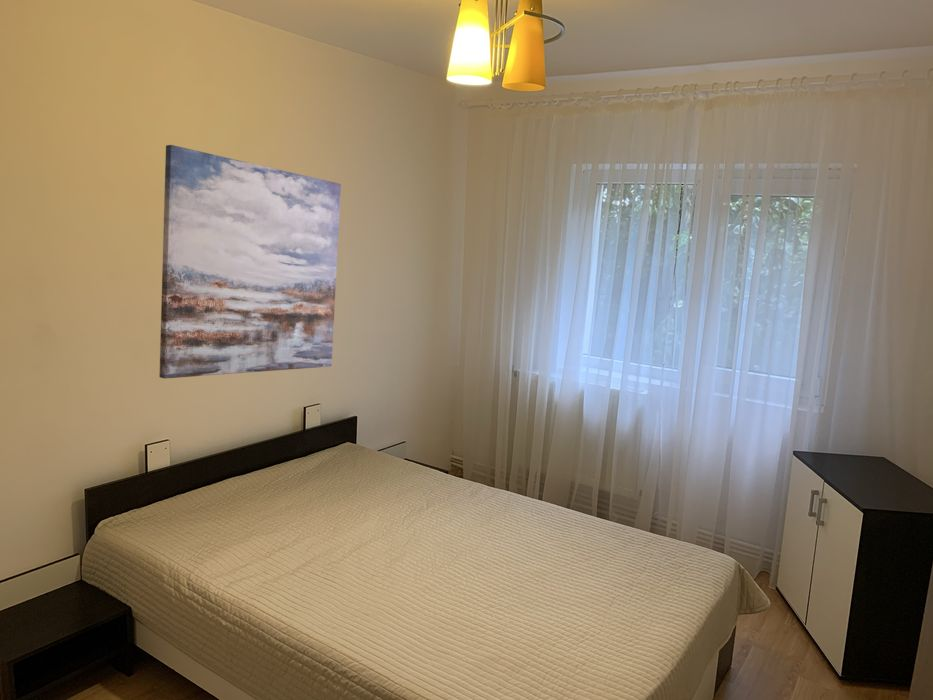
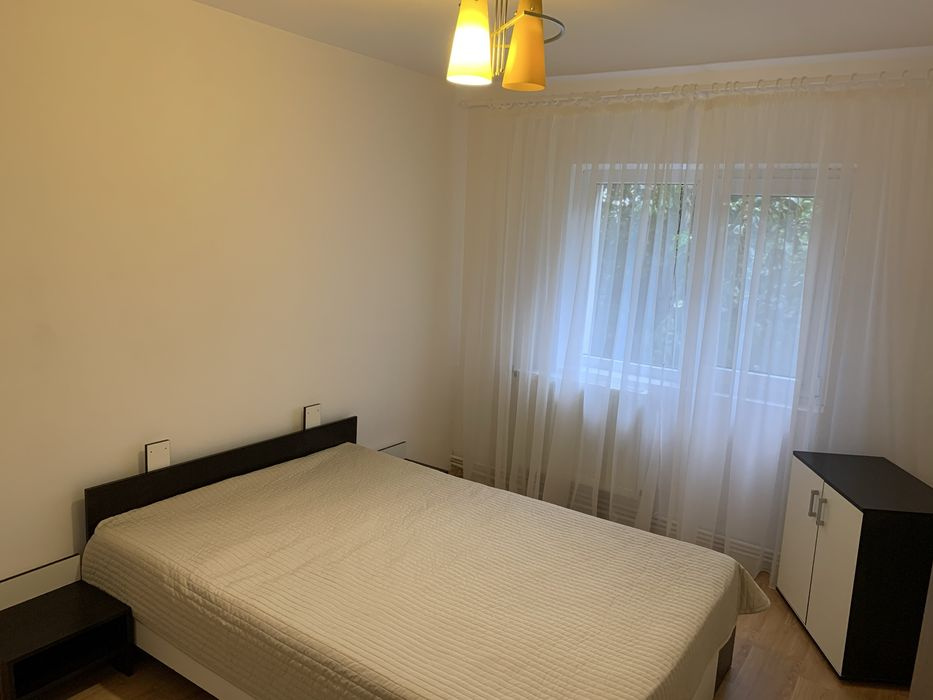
- wall art [158,144,342,379]
